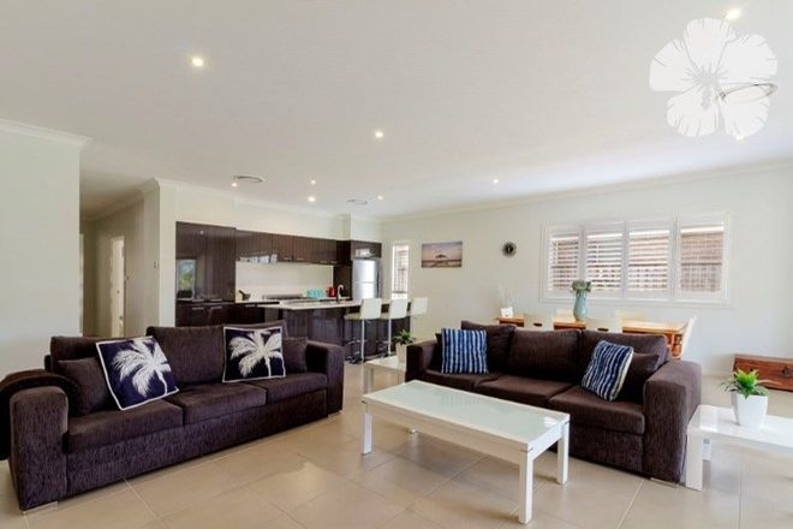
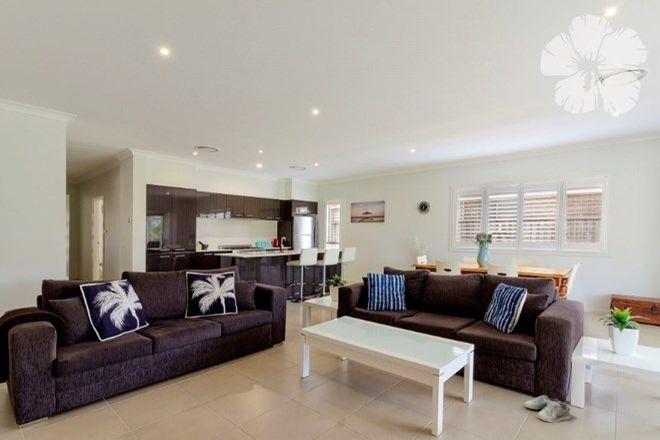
+ shoe [522,394,572,423]
